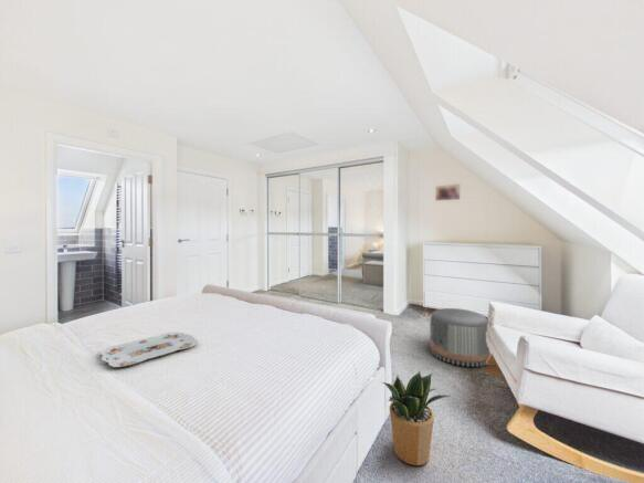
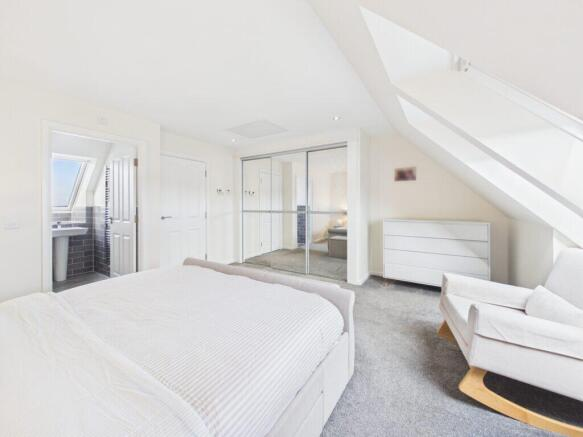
- pouf [429,307,492,368]
- potted plant [381,370,451,466]
- serving tray [99,332,199,368]
